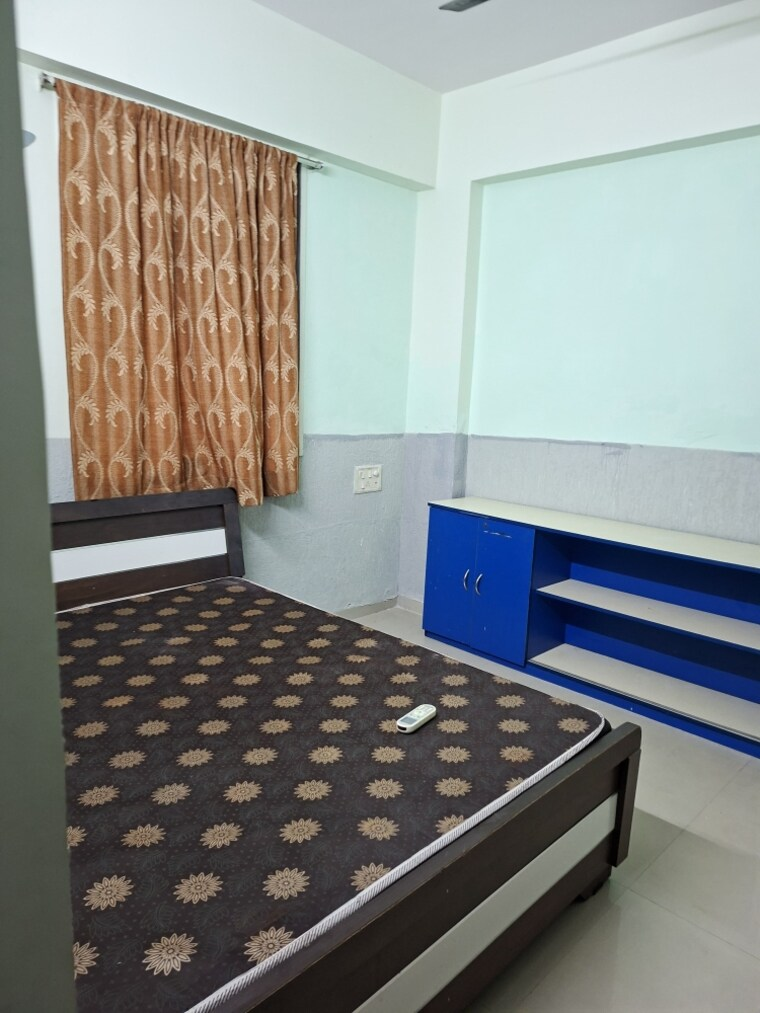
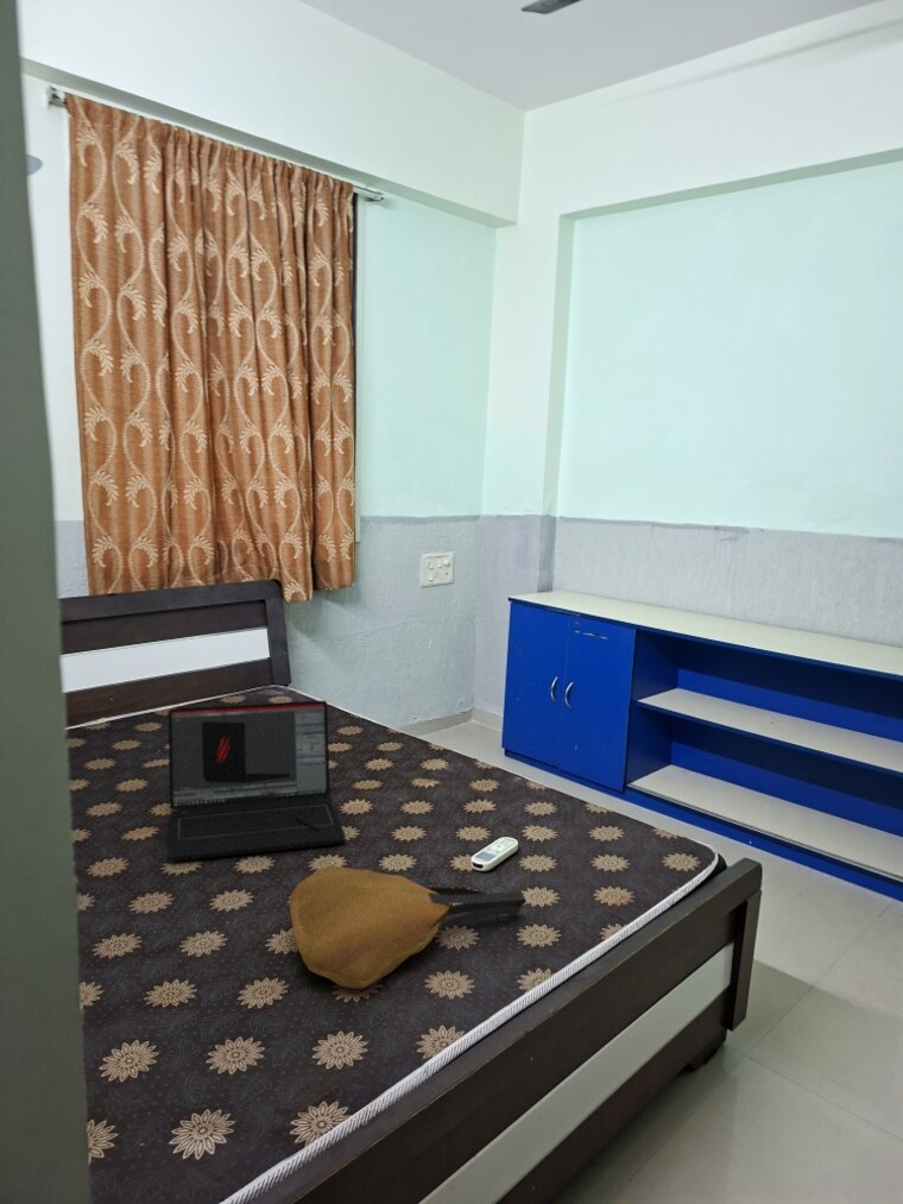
+ tote bag [289,864,528,990]
+ laptop [168,699,347,863]
